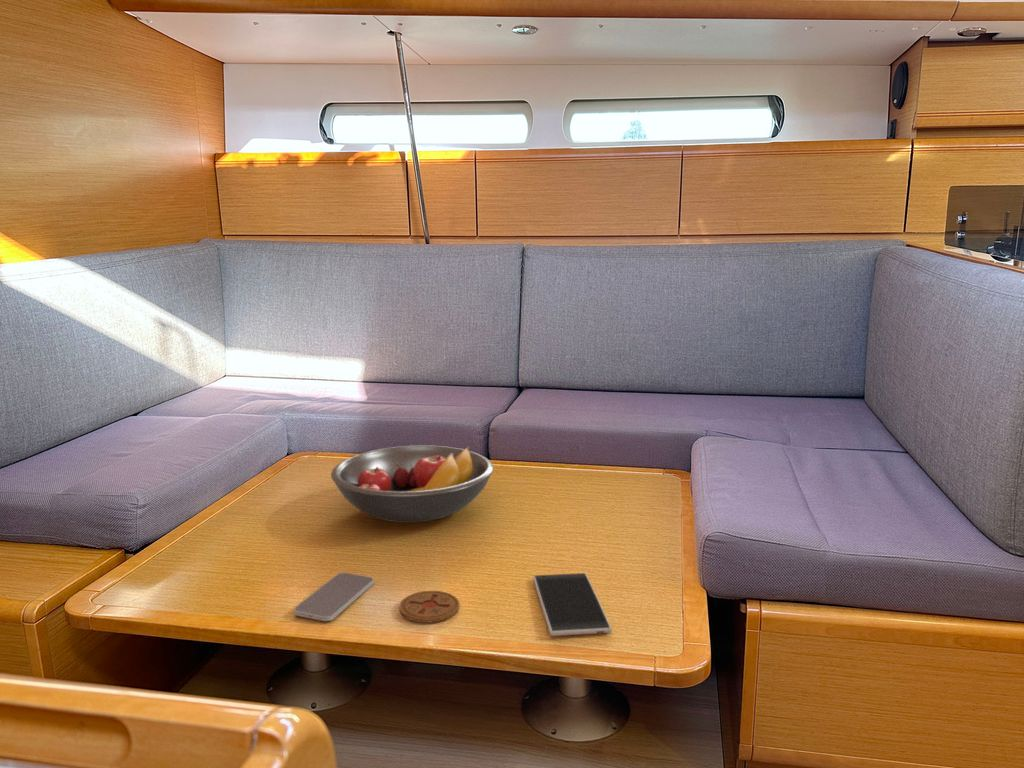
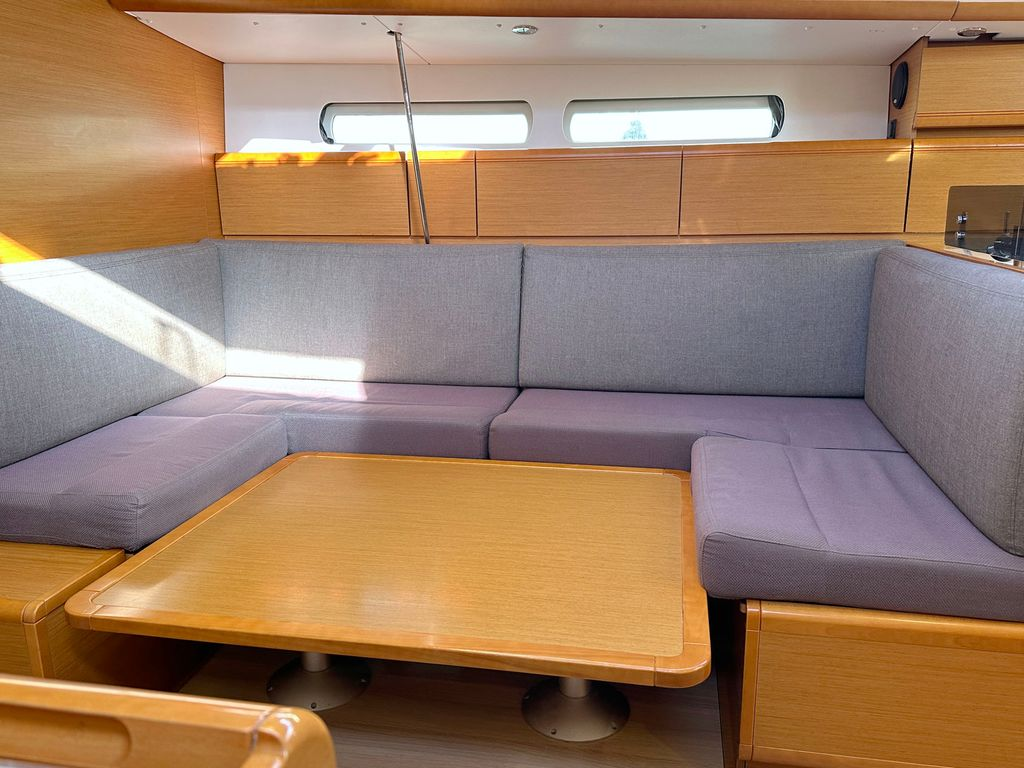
- tablet [532,572,613,637]
- fruit bowl [330,444,495,524]
- coaster [398,590,460,624]
- smartphone [293,572,375,622]
